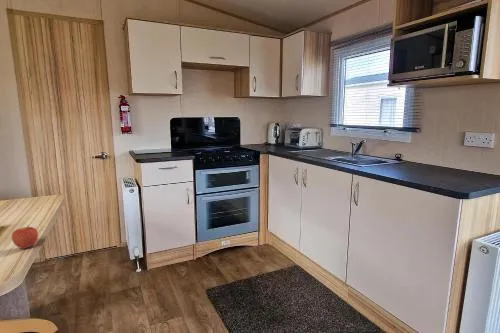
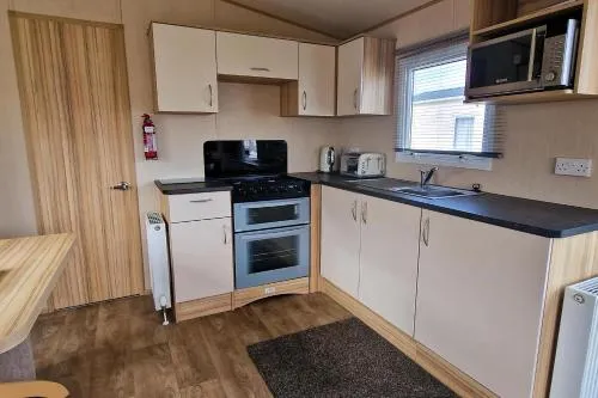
- apple [11,224,39,250]
